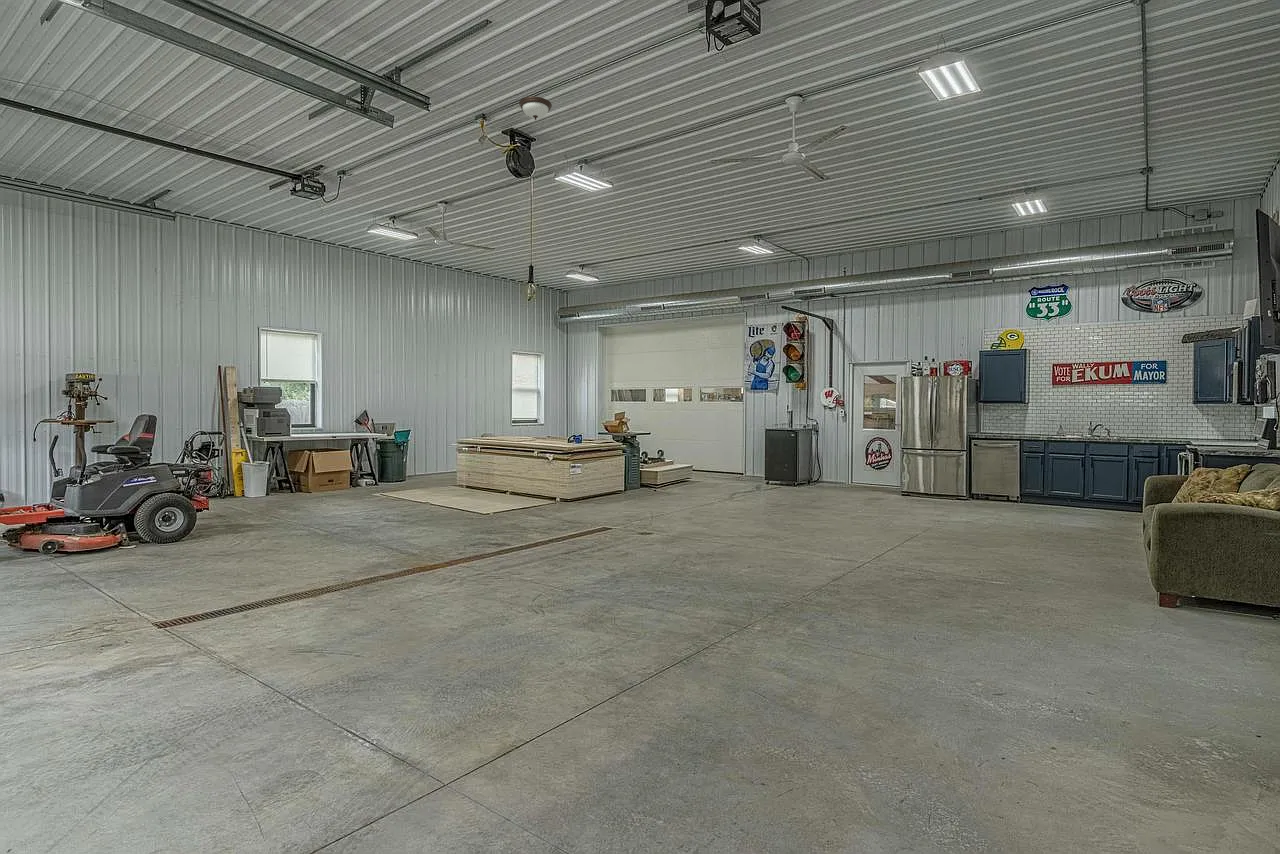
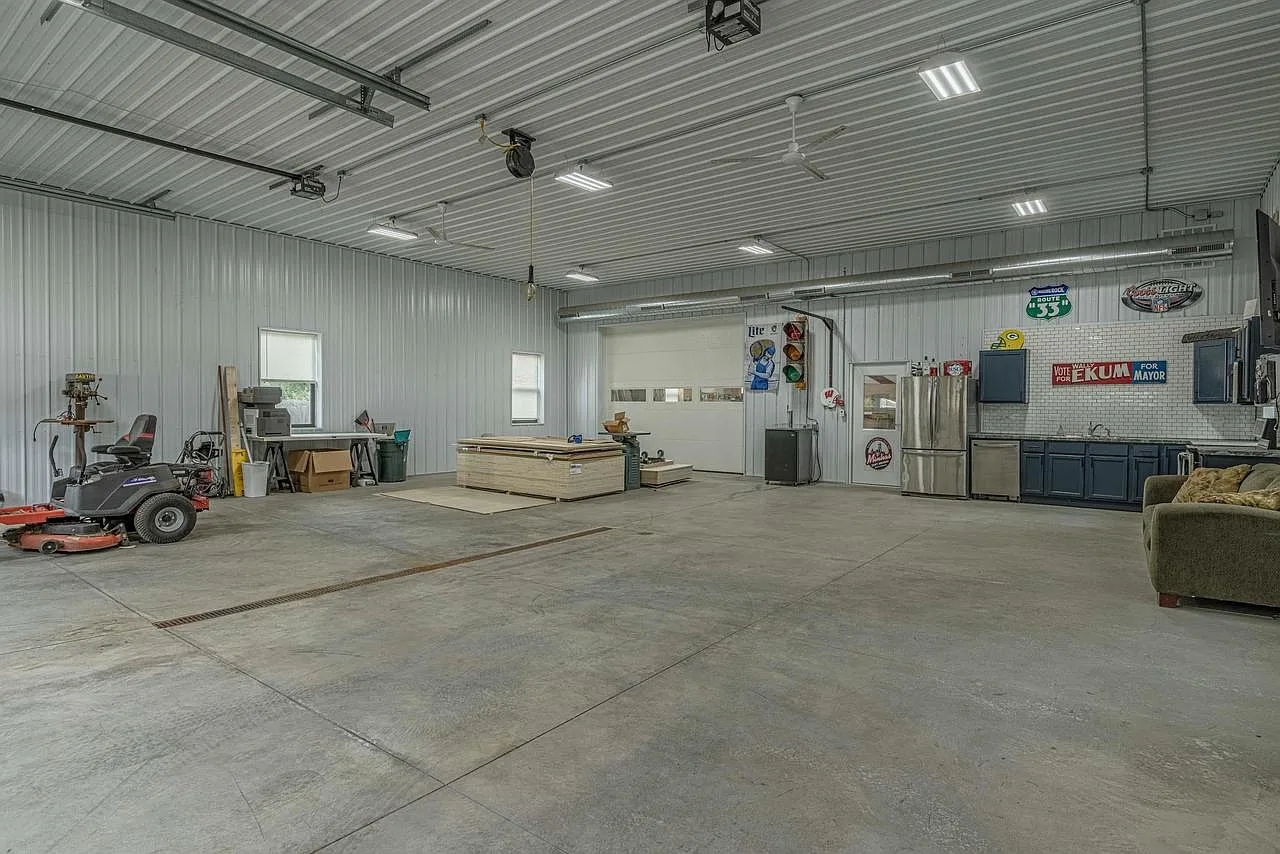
- light fixture [518,96,553,121]
